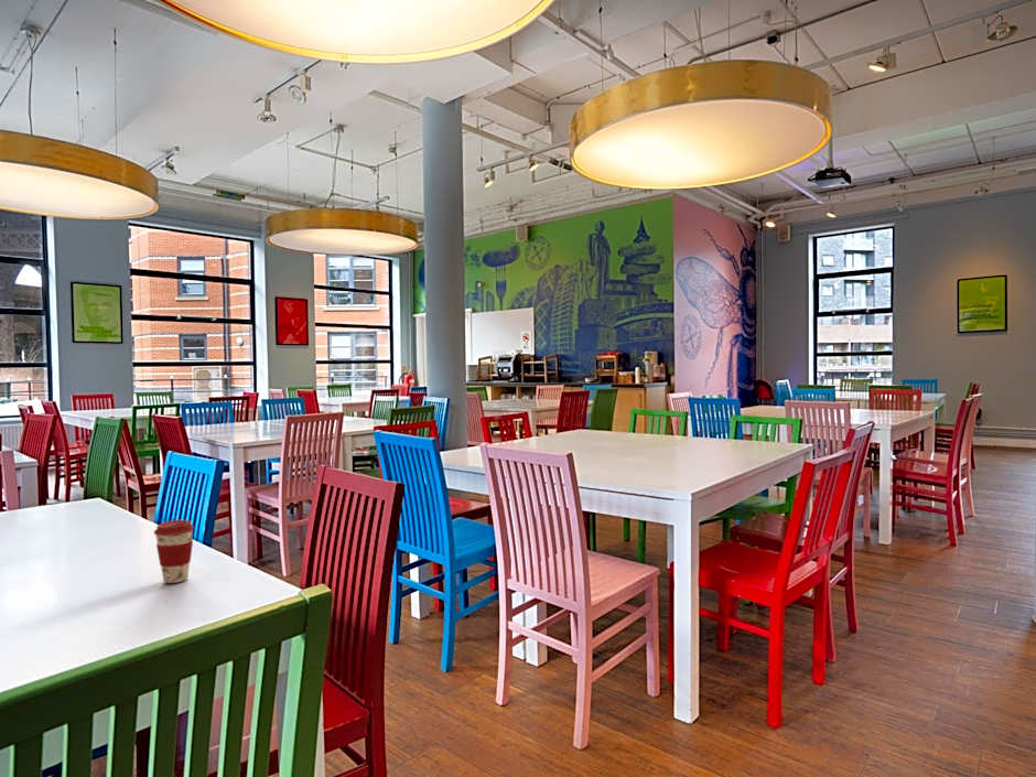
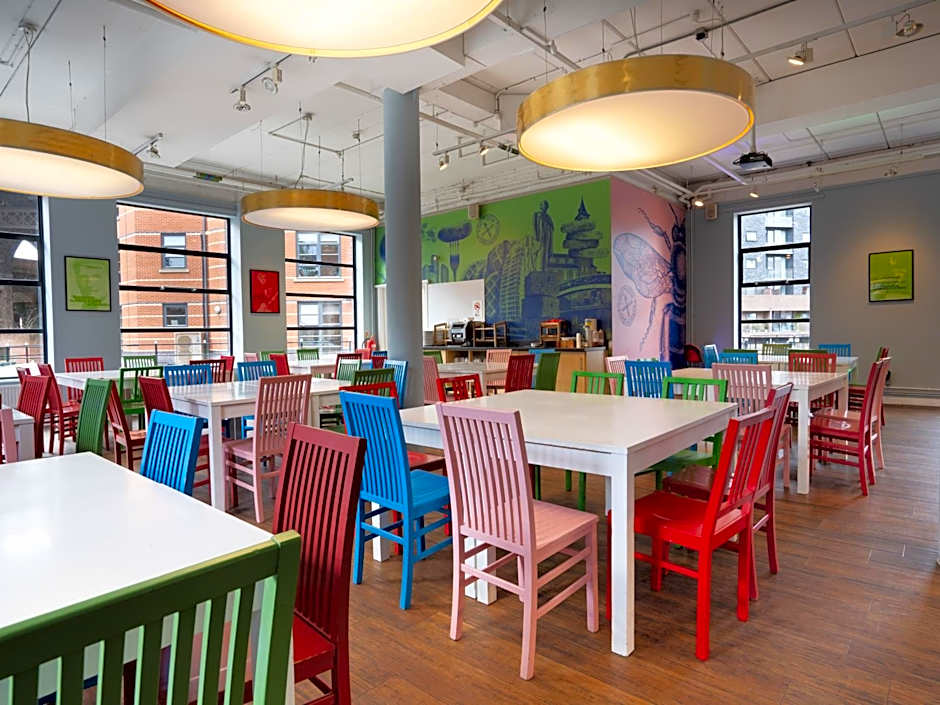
- coffee cup [153,519,195,584]
